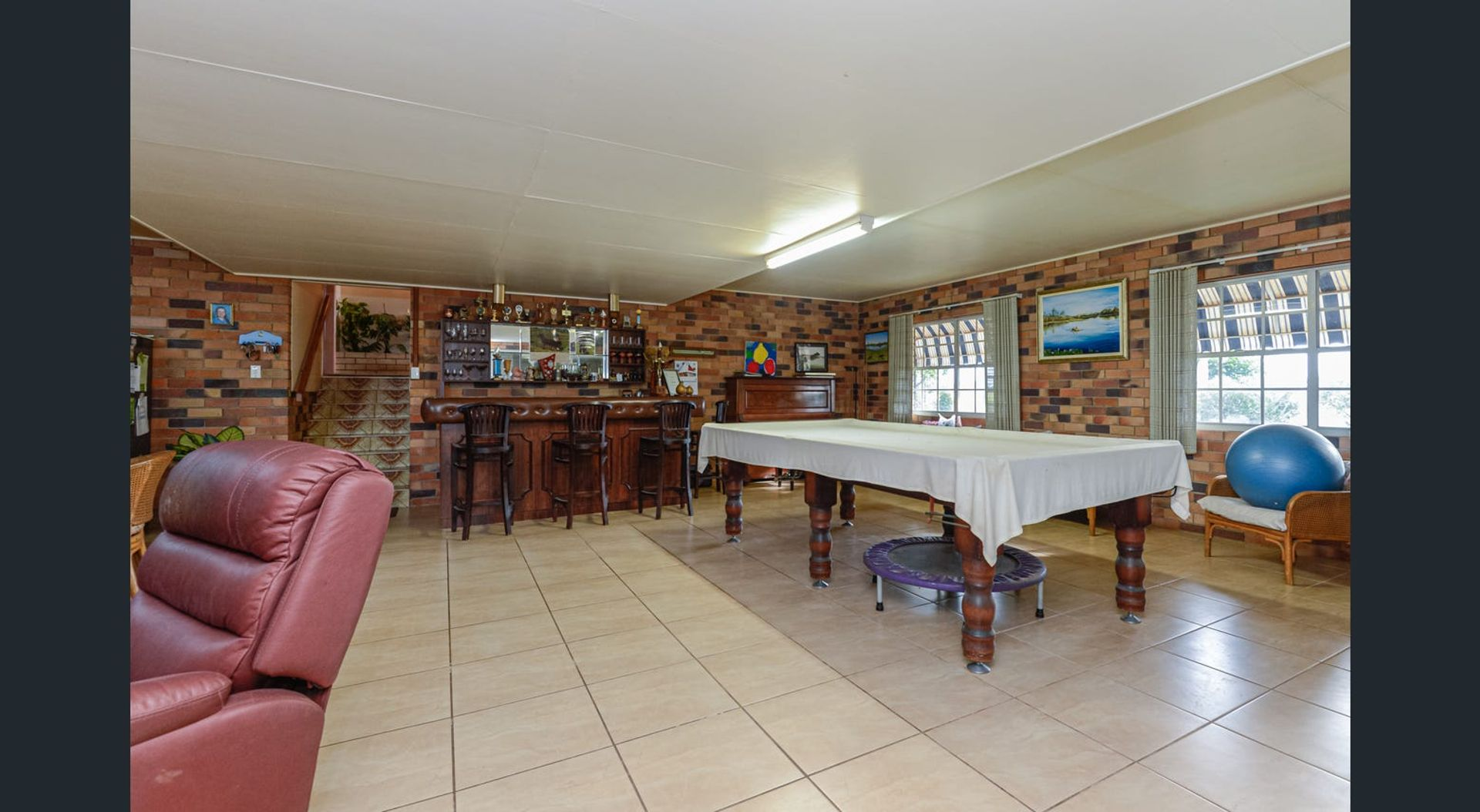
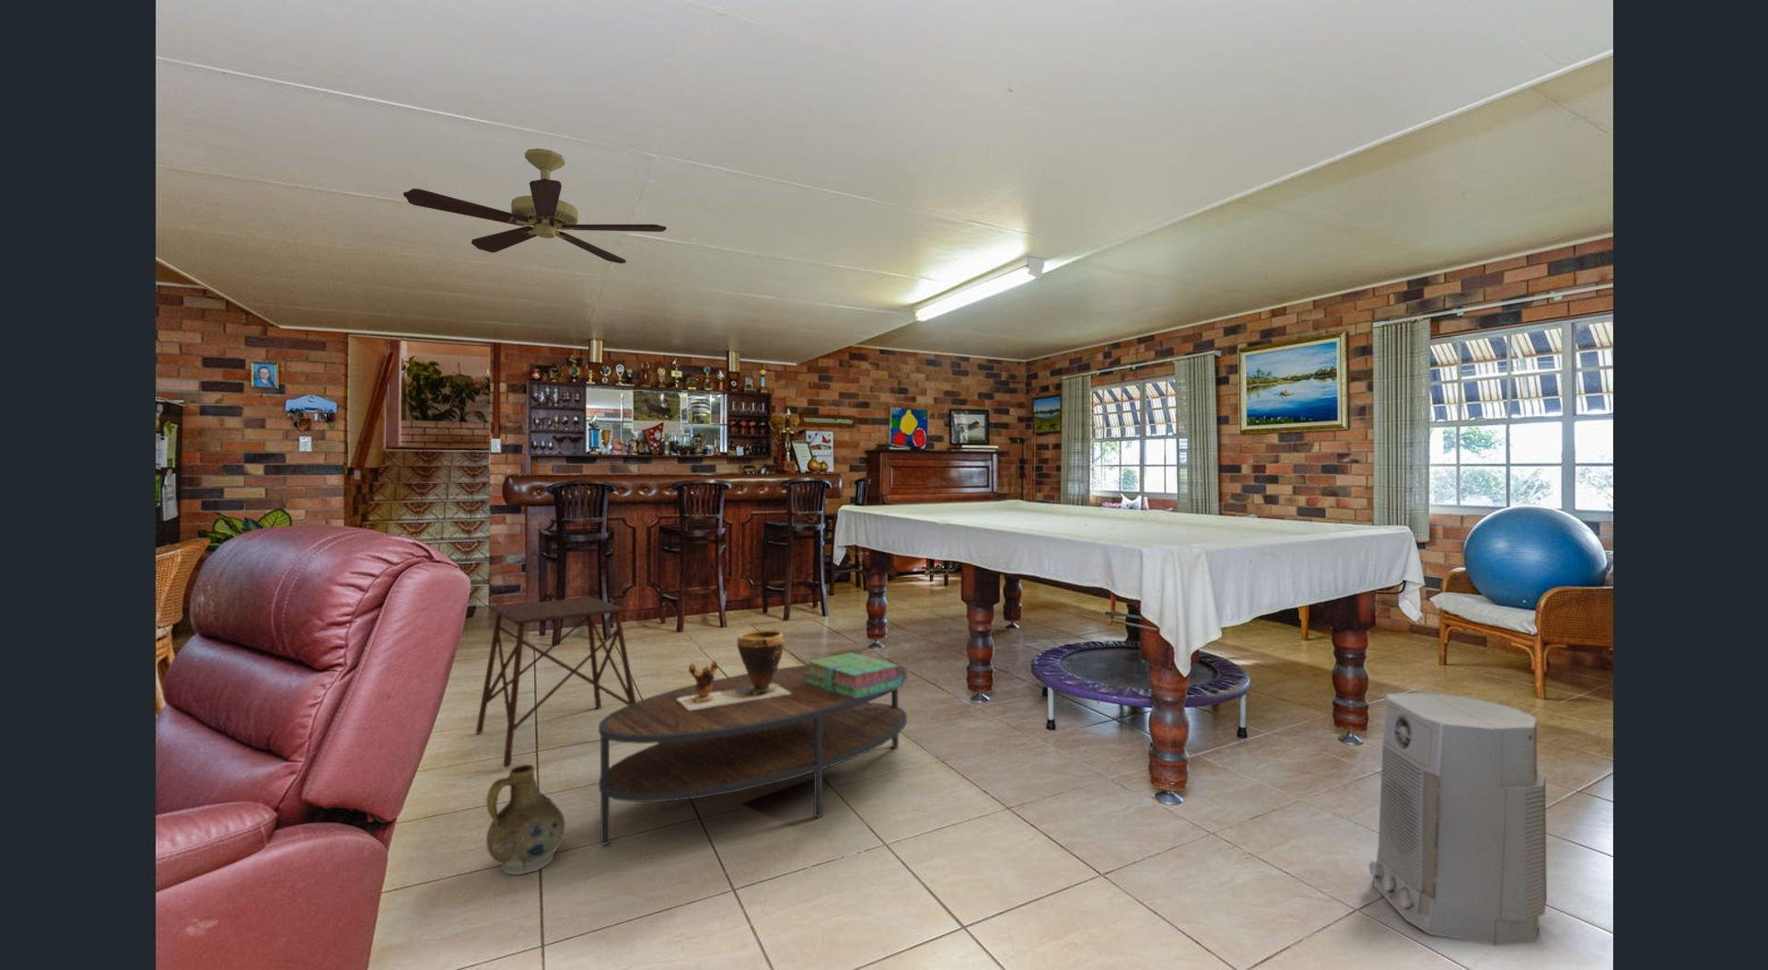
+ ceiling fan [403,147,668,265]
+ coffee table [597,663,908,846]
+ stack of books [804,651,904,700]
+ air purifier [1368,692,1548,946]
+ side table [475,596,637,768]
+ ceramic jug [485,763,566,876]
+ clay pot [677,628,791,711]
